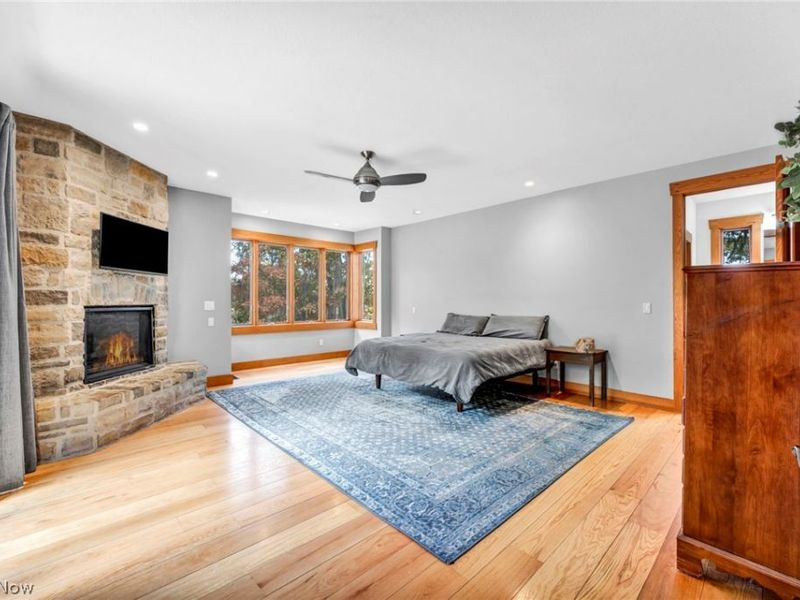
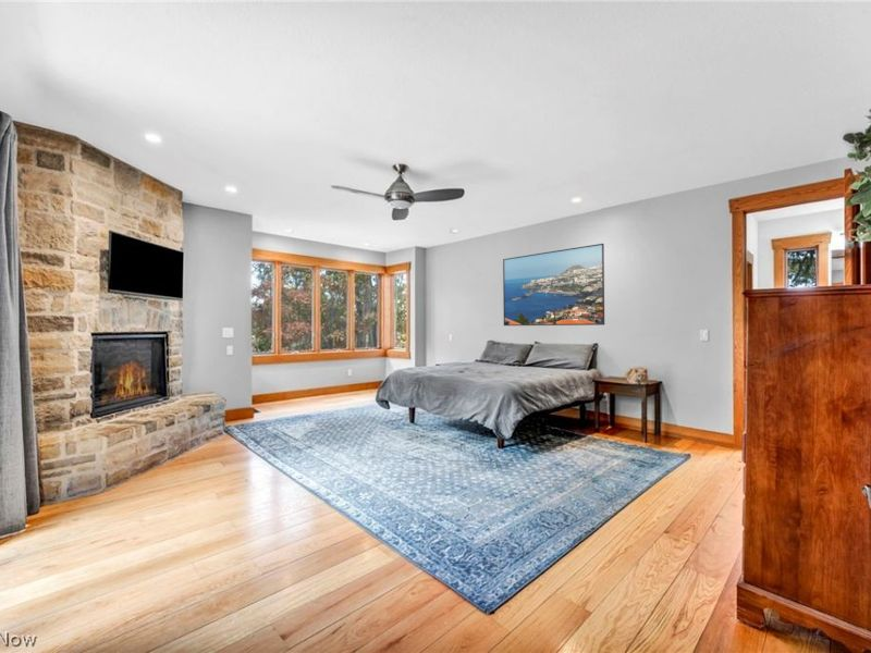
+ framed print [502,243,605,326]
